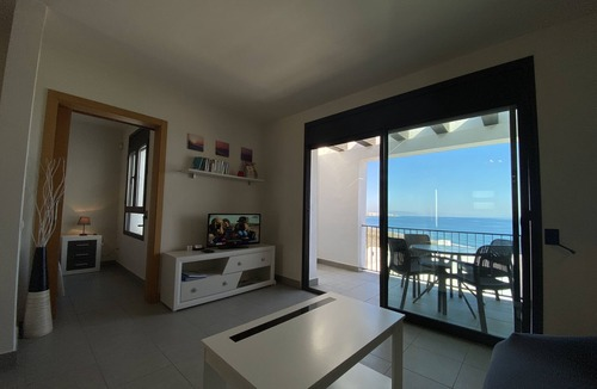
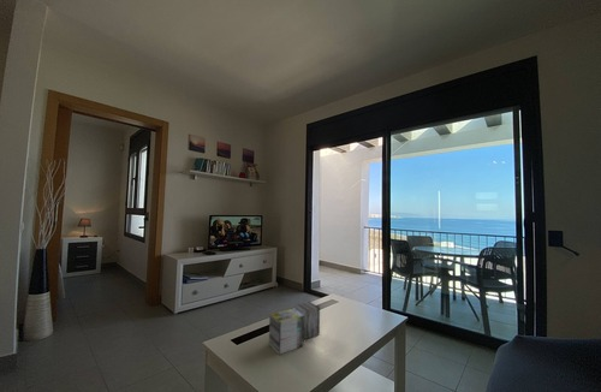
+ magazine [268,301,321,356]
